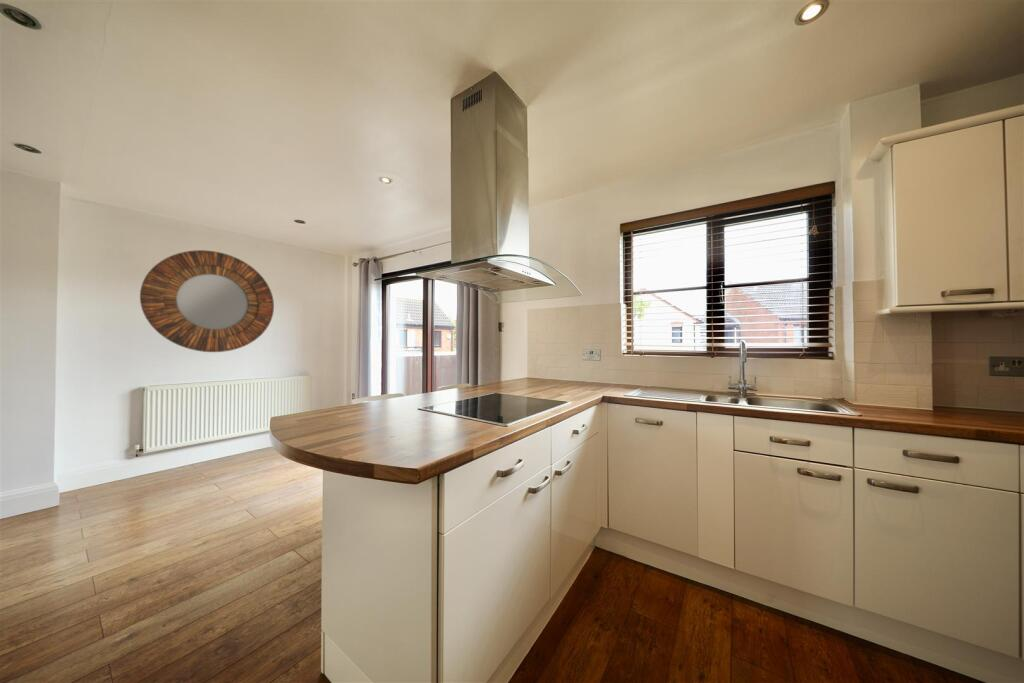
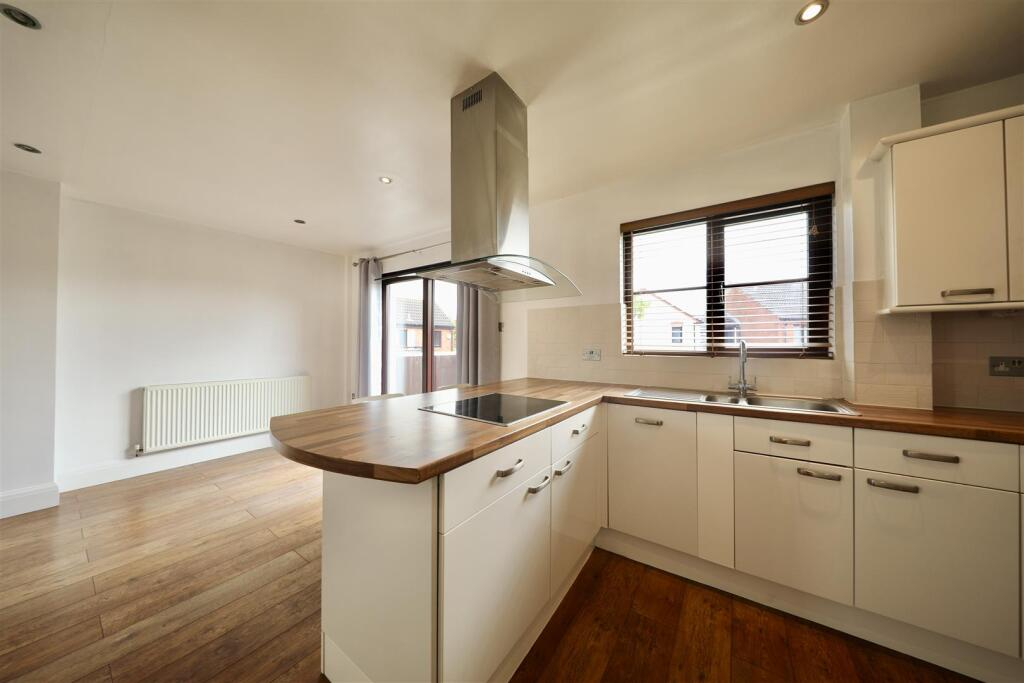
- home mirror [139,249,275,353]
